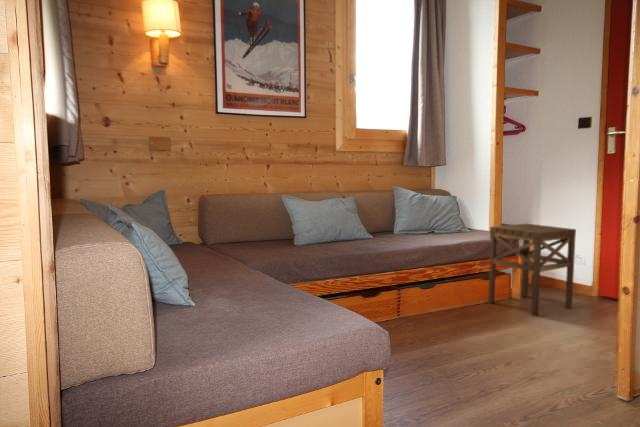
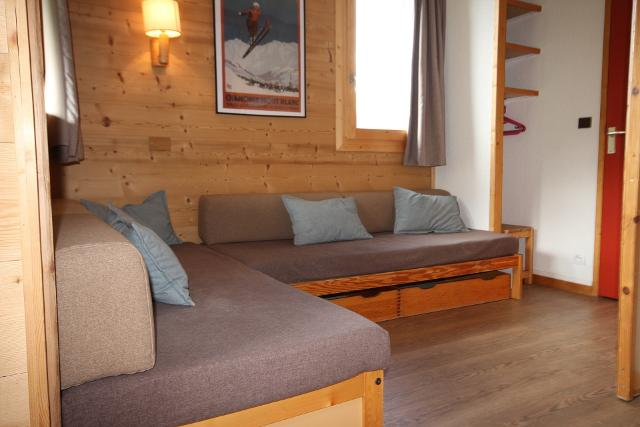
- side table [487,223,577,317]
